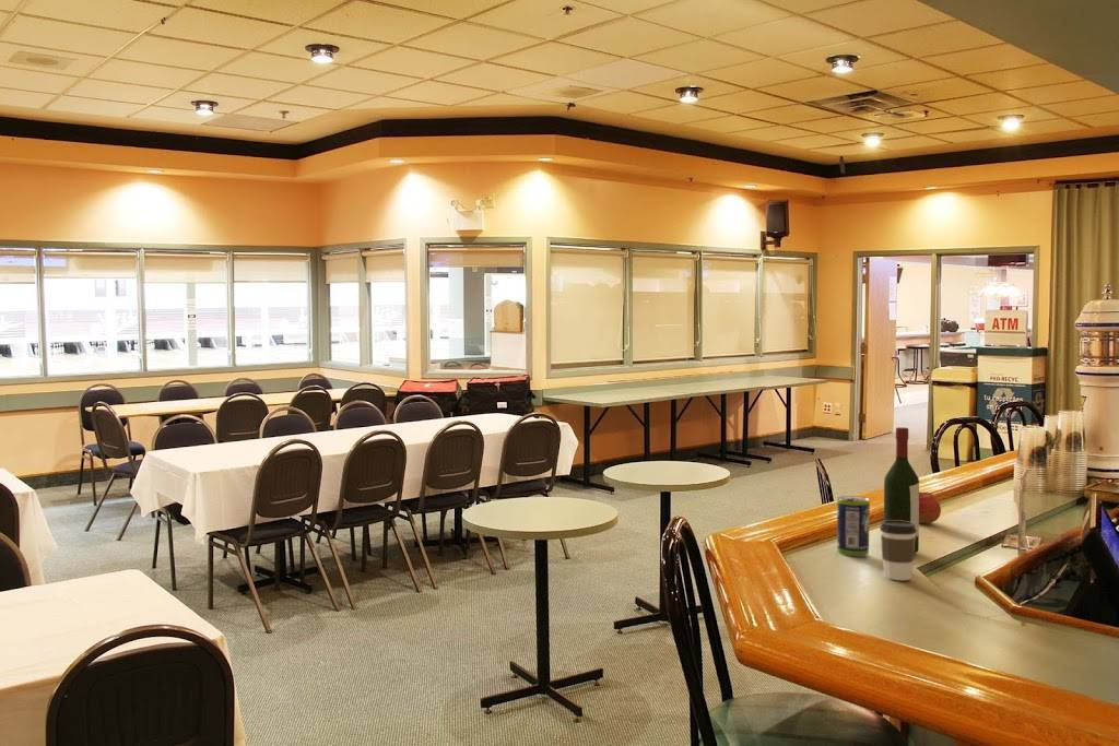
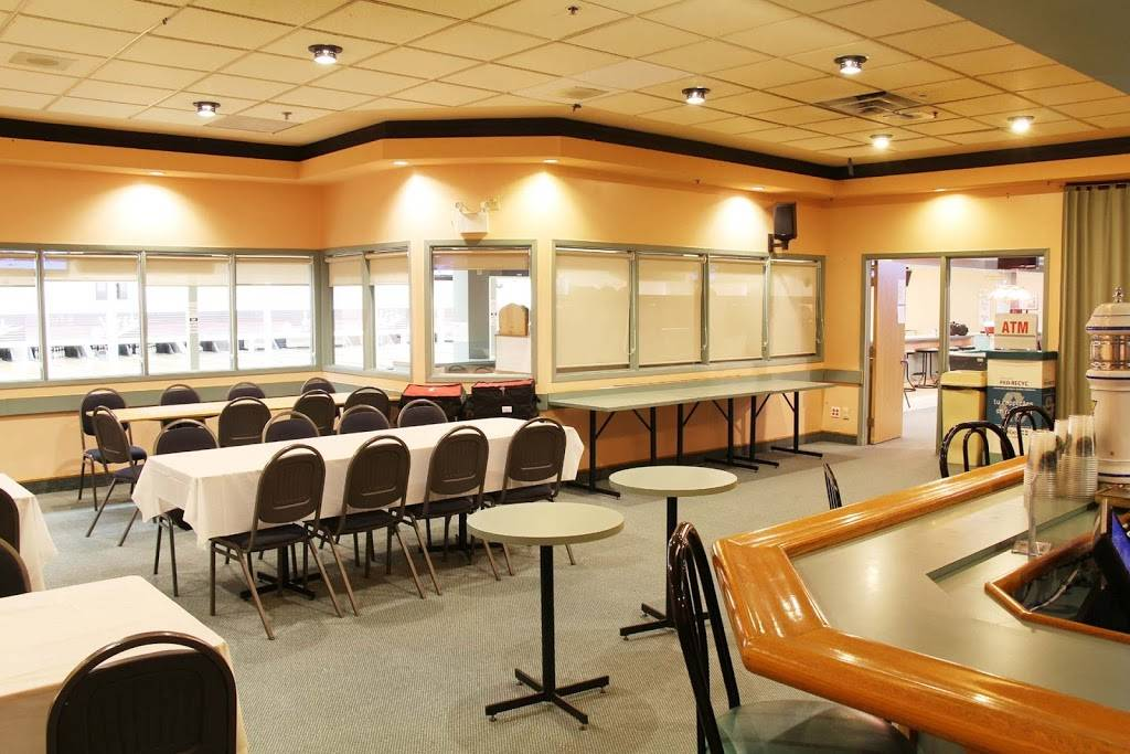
- coffee cup [879,520,917,581]
- beverage can [836,495,871,557]
- wine bottle [883,426,920,554]
- apple [919,492,942,524]
